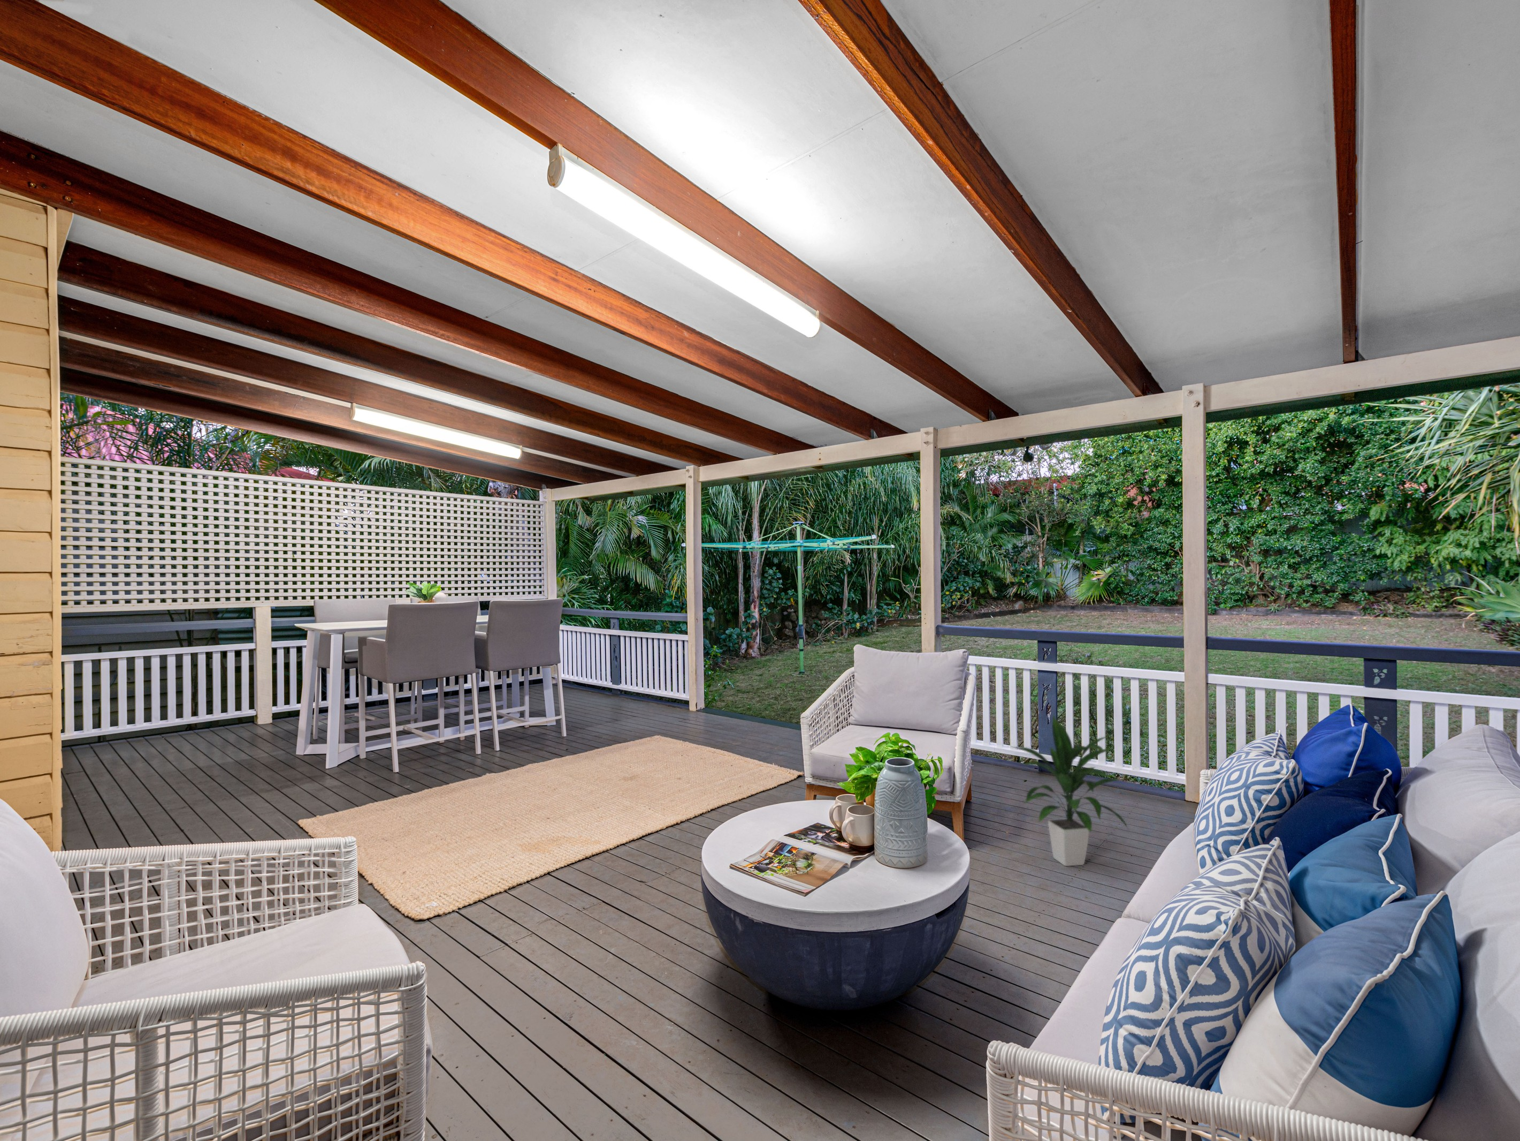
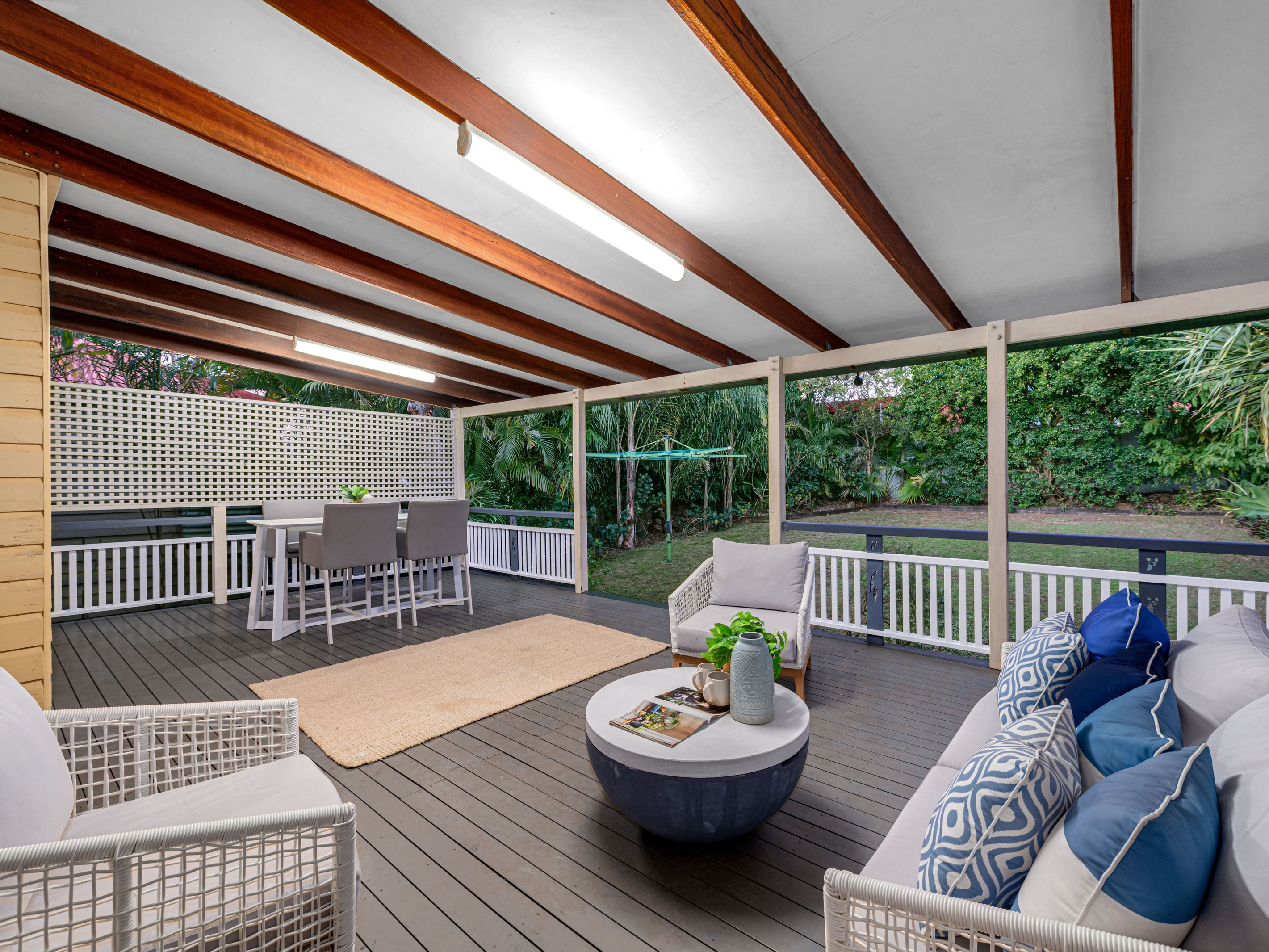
- indoor plant [1009,714,1130,867]
